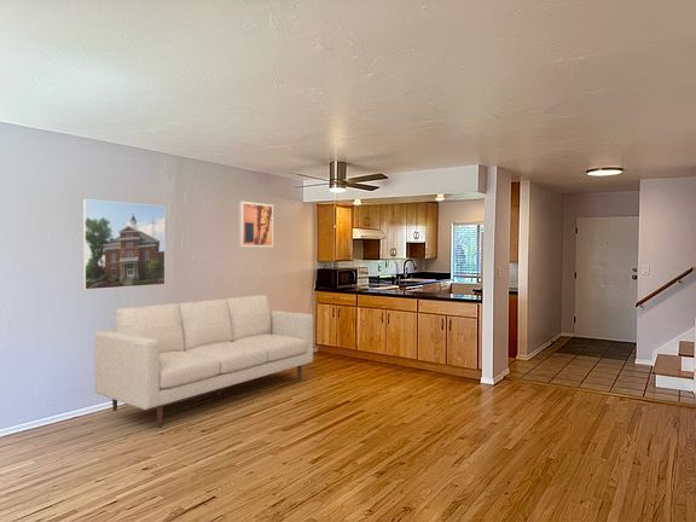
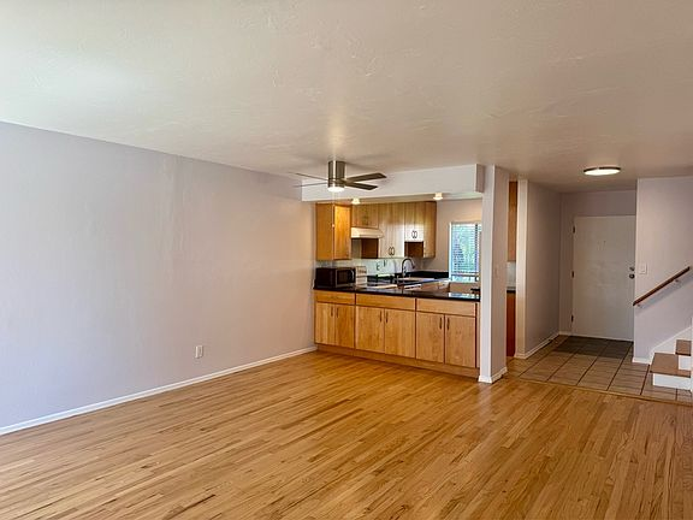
- sofa [94,294,314,428]
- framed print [82,198,166,291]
- wall art [238,201,274,248]
